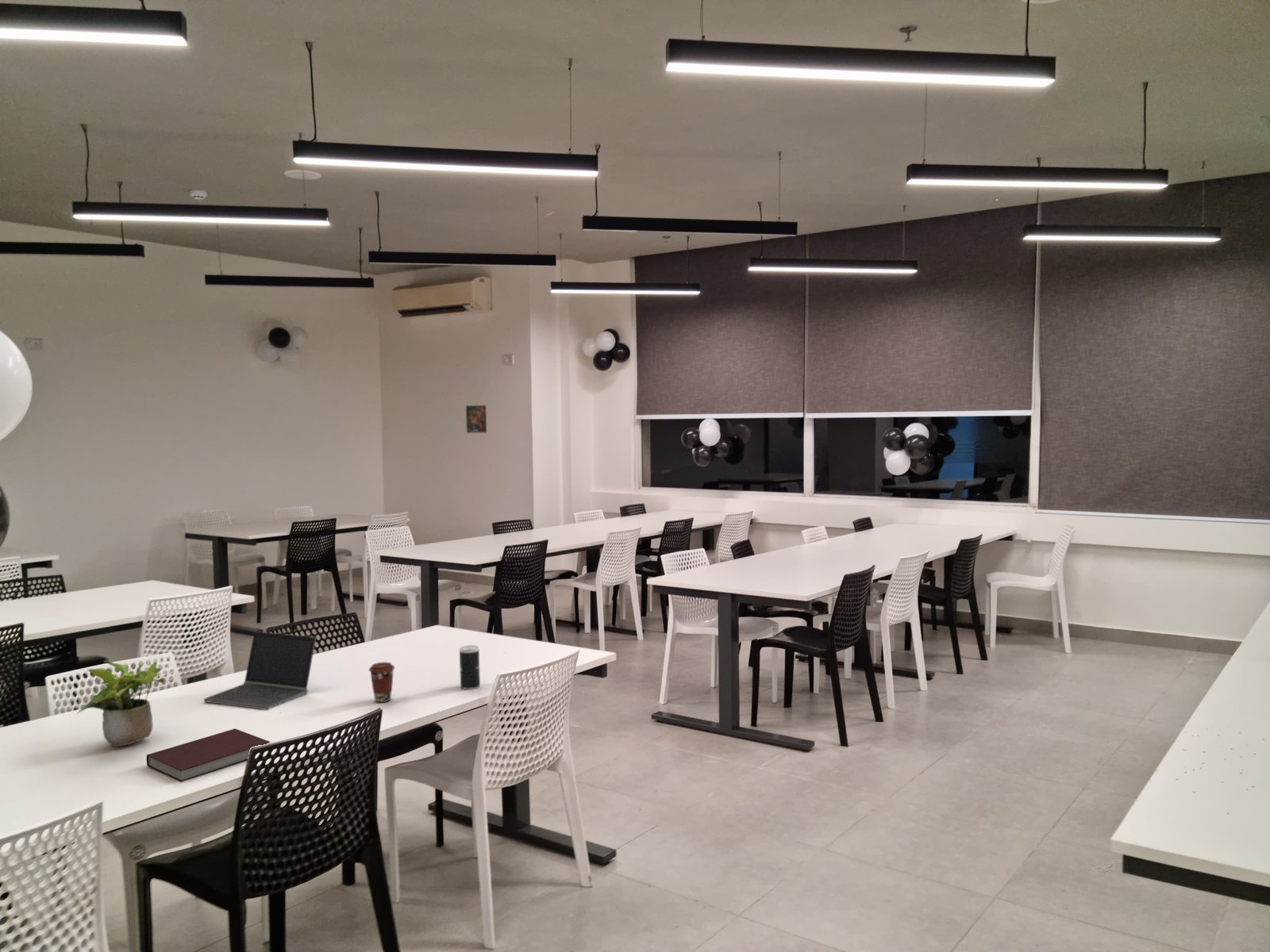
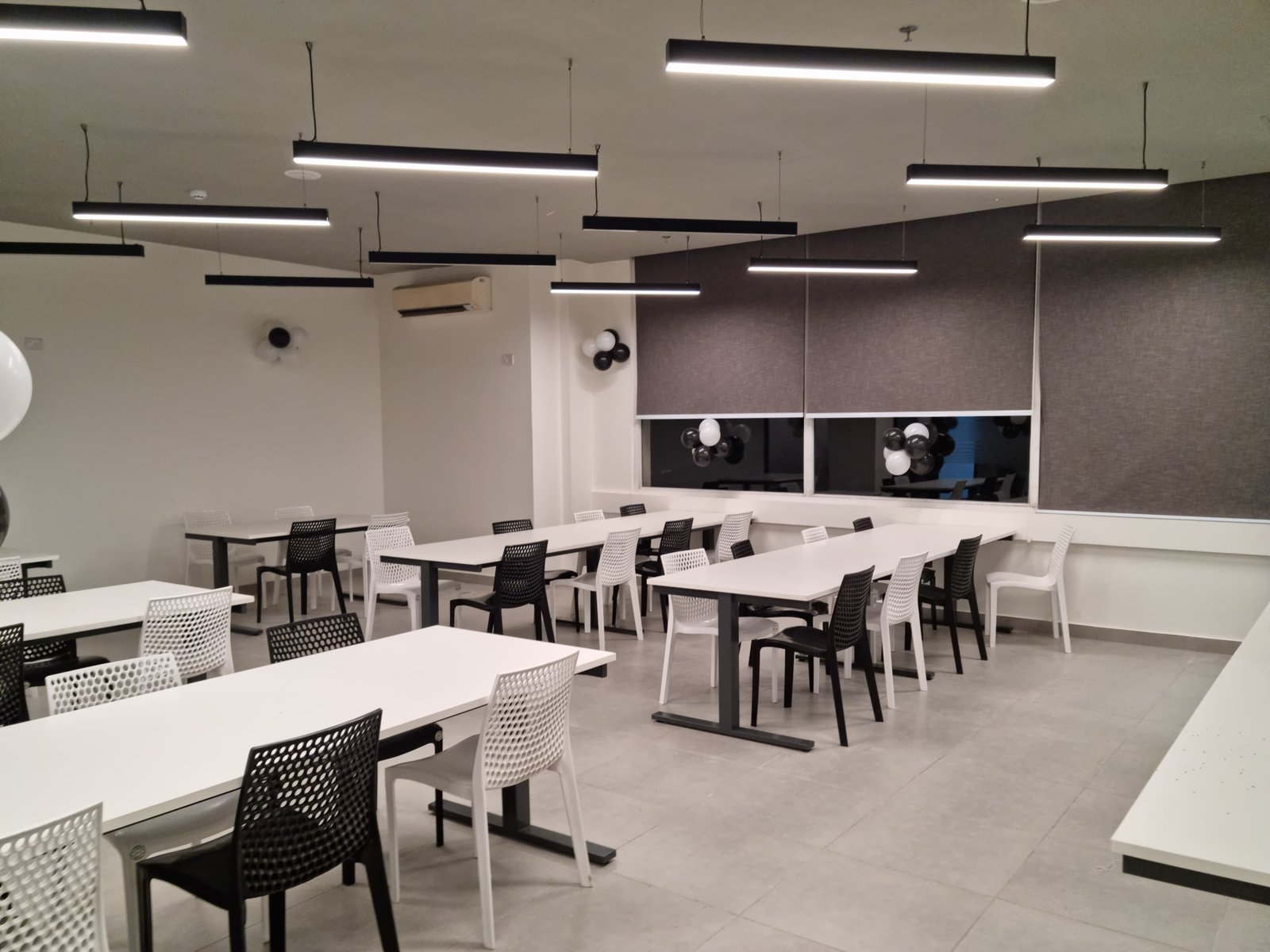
- notebook [146,727,271,783]
- laptop computer [203,631,317,711]
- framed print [465,405,487,434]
- beverage can [459,644,481,690]
- potted plant [77,659,165,747]
- coffee cup [368,662,395,703]
